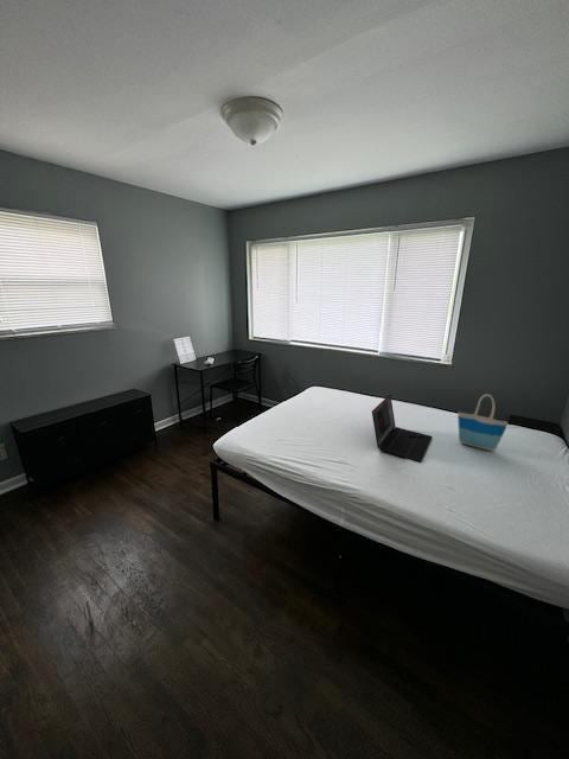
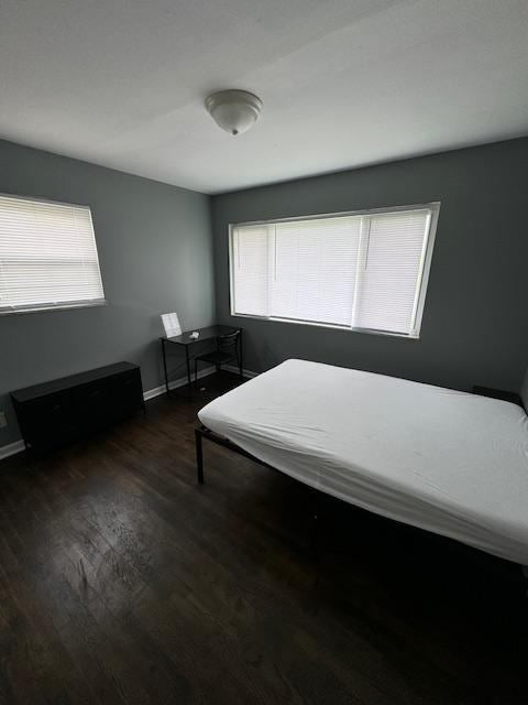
- tote bag [456,393,509,452]
- laptop [371,394,433,464]
